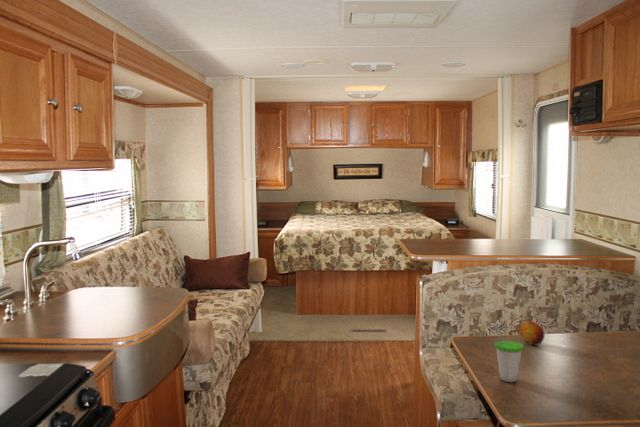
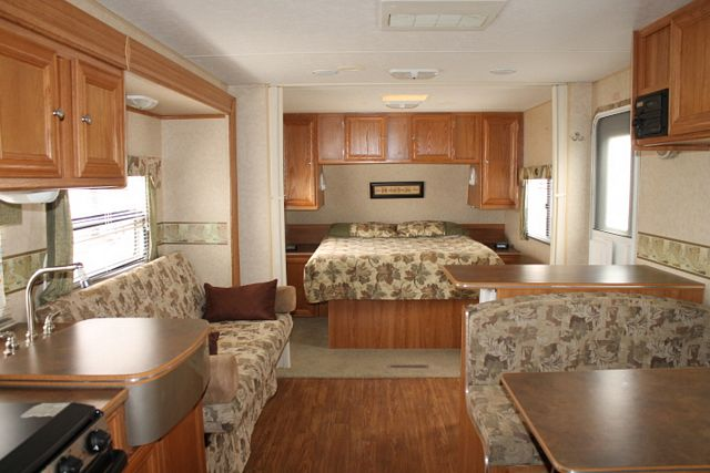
- cup [494,325,525,383]
- fruit [518,320,545,346]
